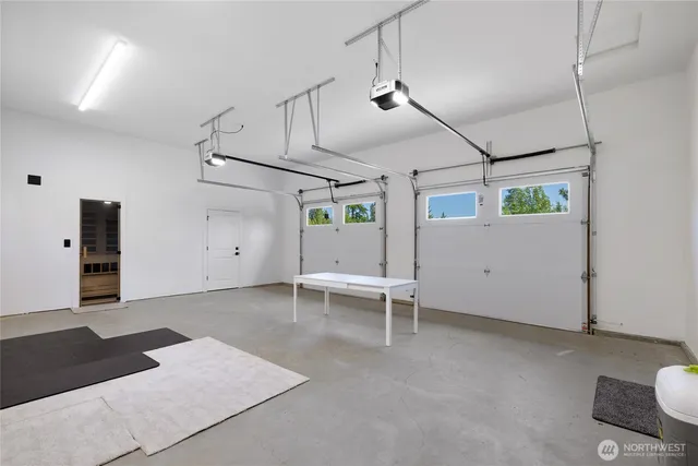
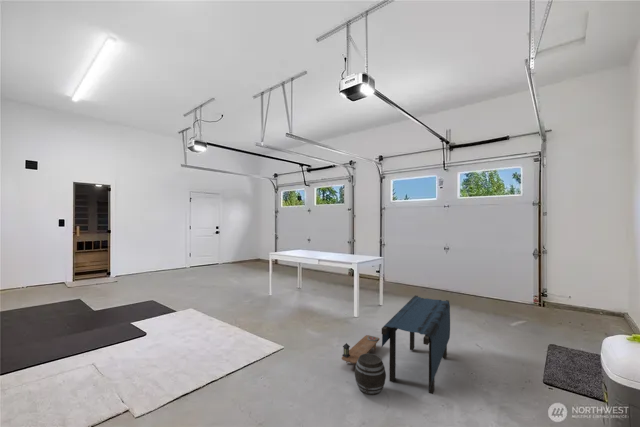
+ market stall [341,295,451,396]
